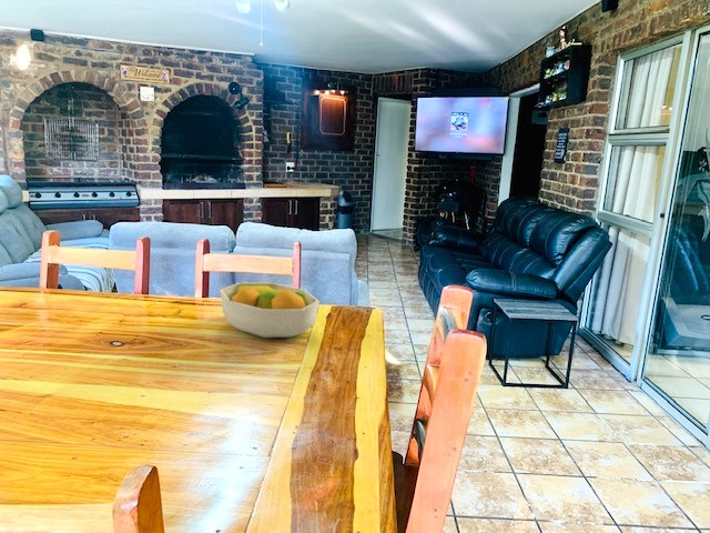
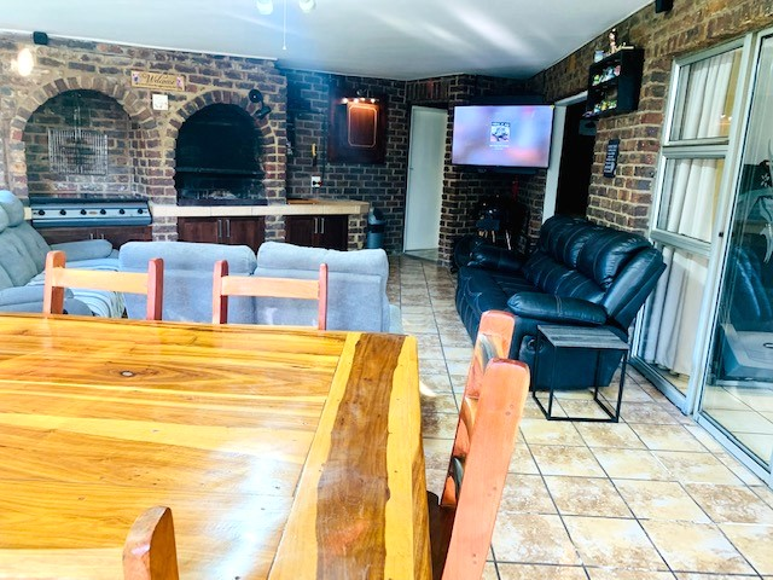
- fruit bowl [219,282,321,339]
